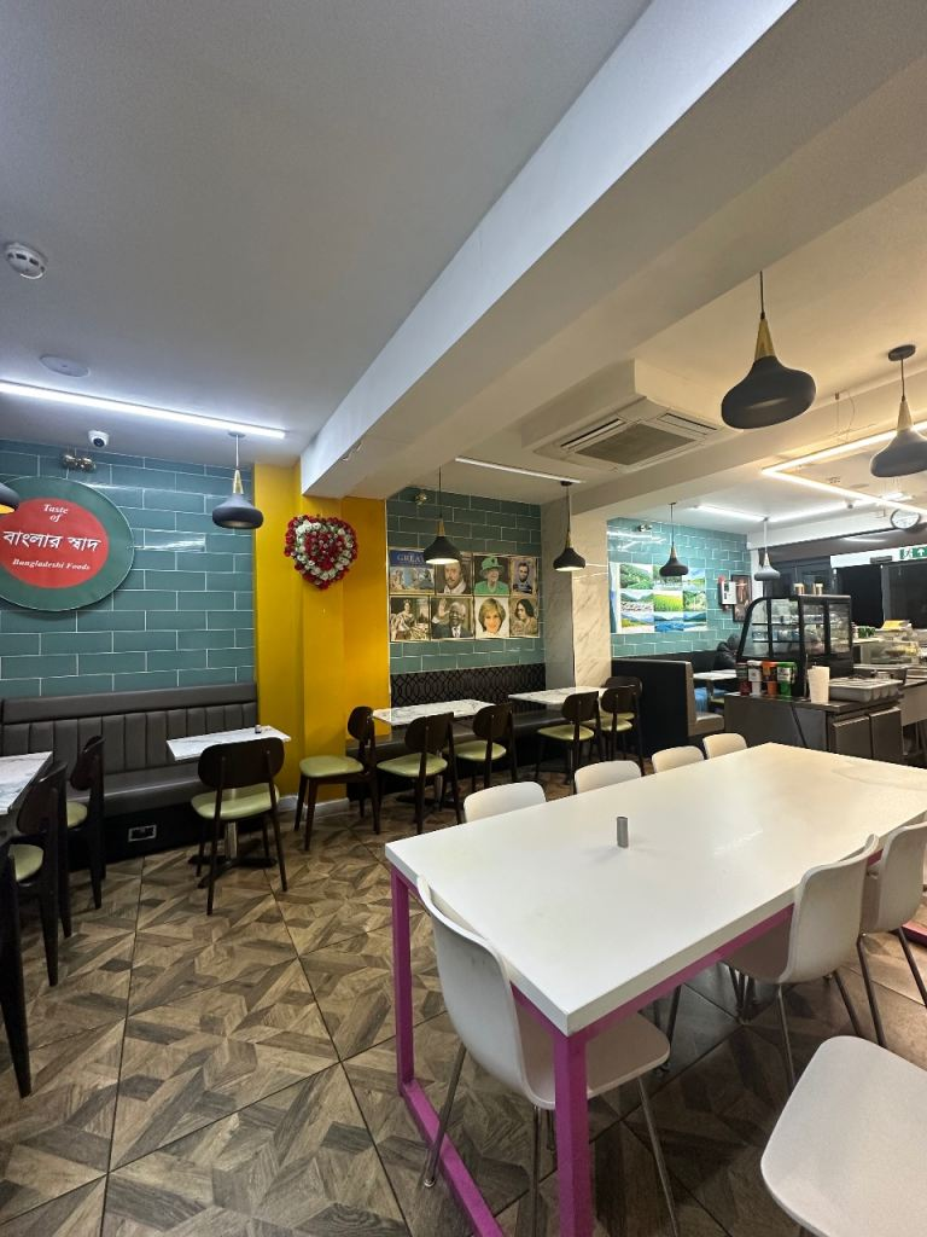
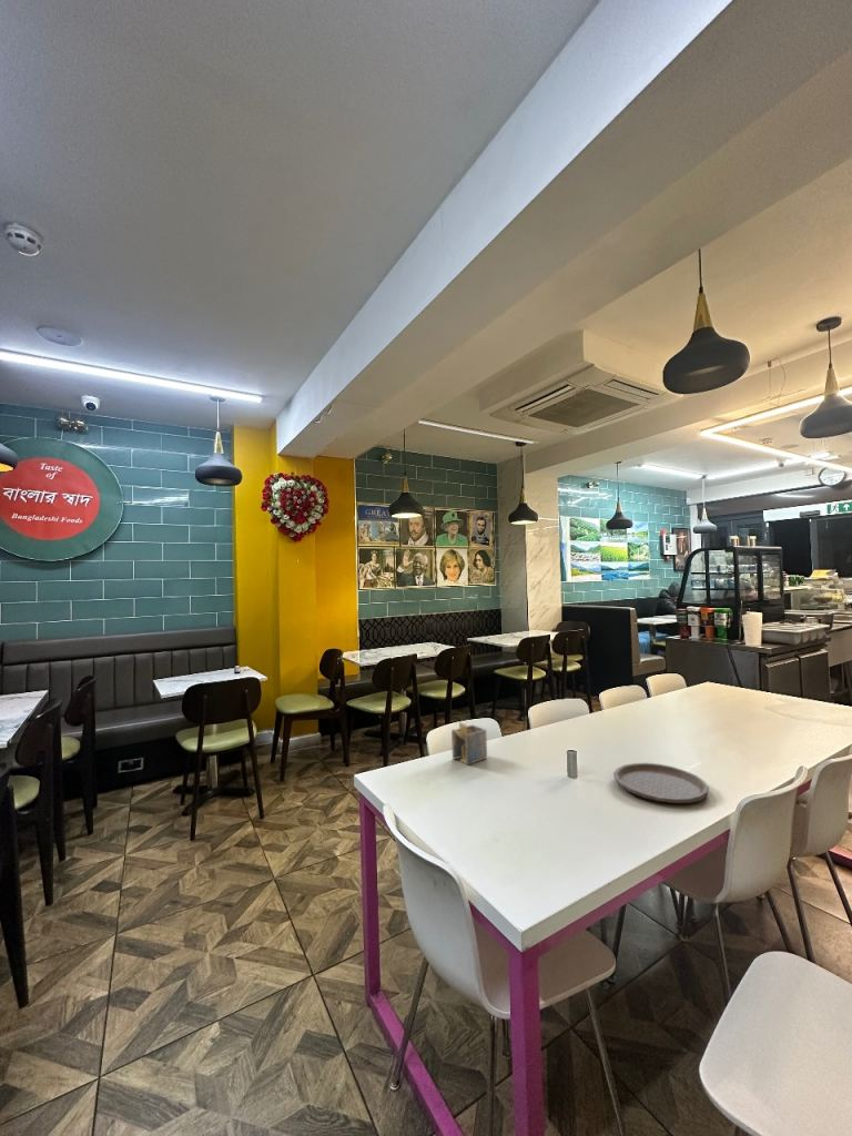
+ plate [612,762,710,804]
+ napkin holder [450,721,488,767]
